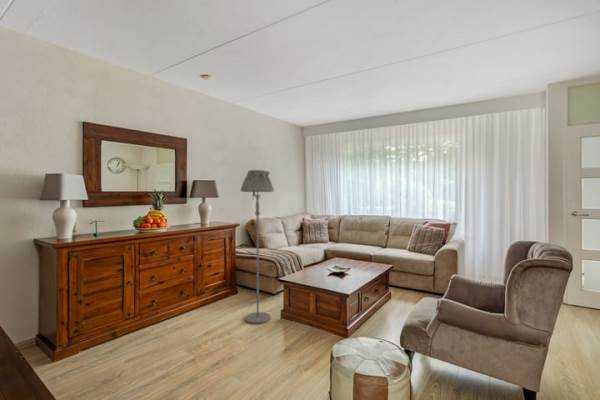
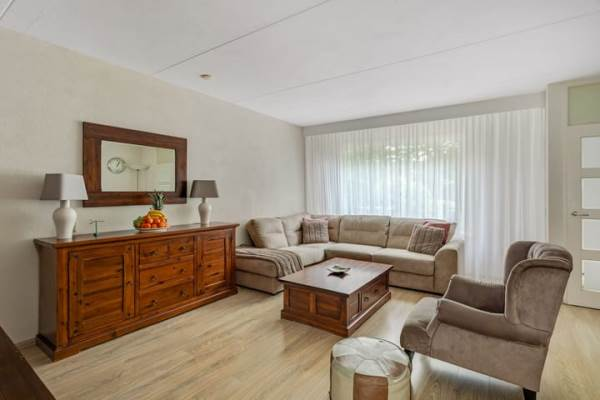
- floor lamp [240,169,275,324]
